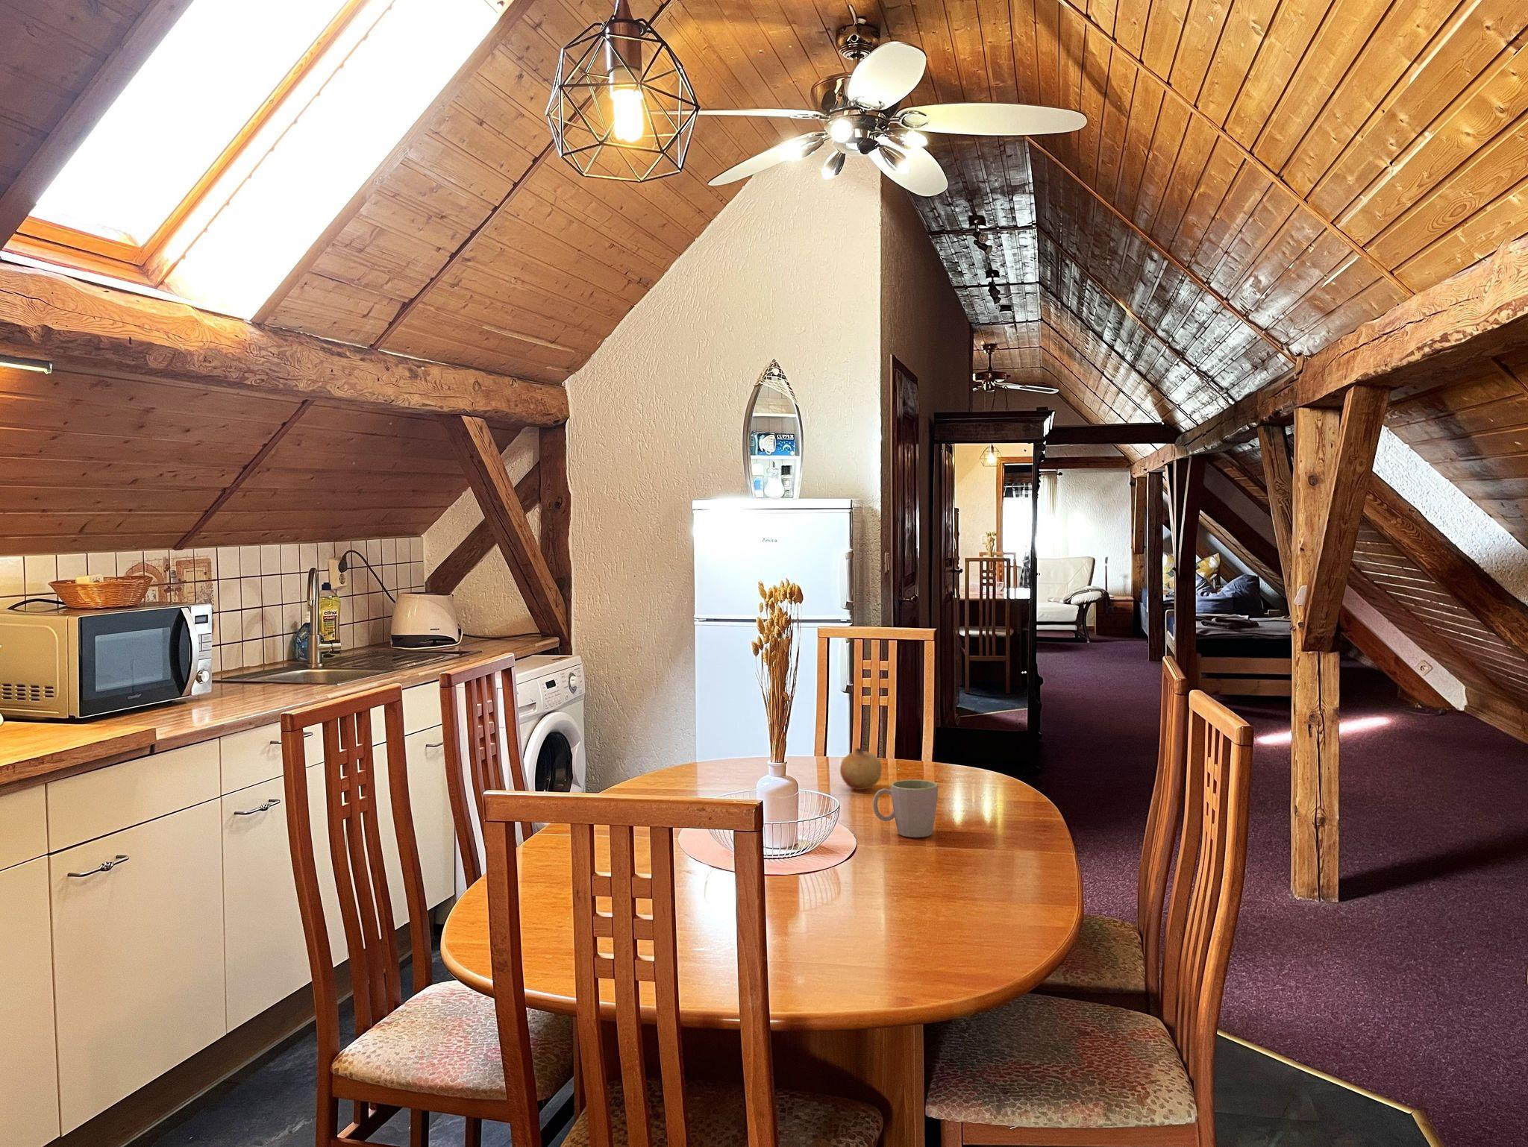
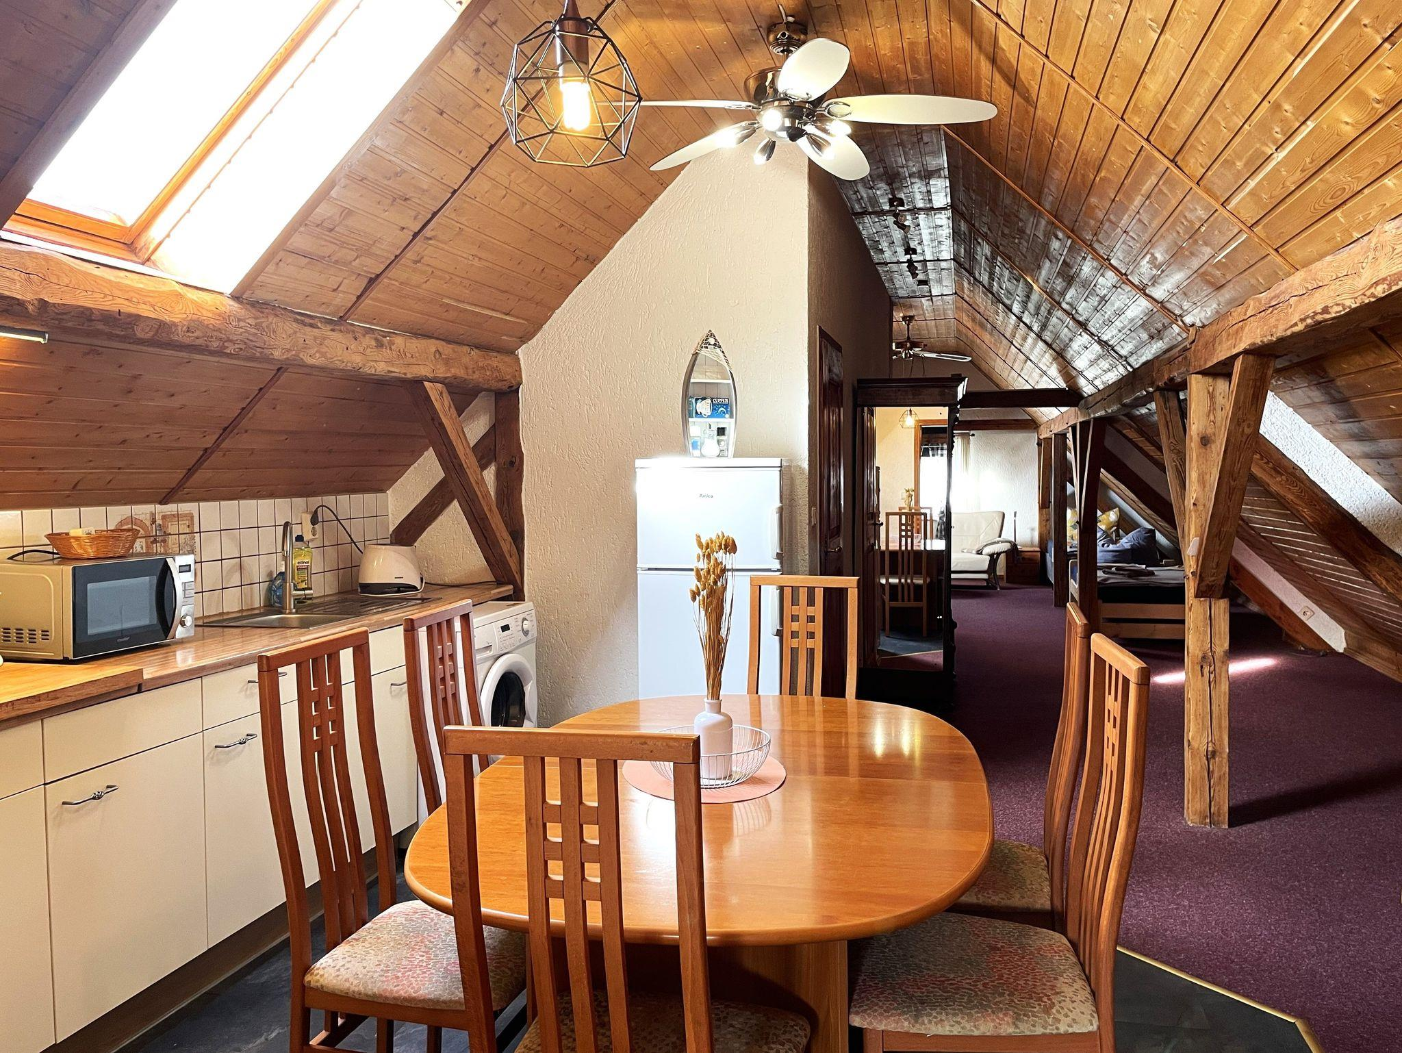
- fruit [840,747,882,790]
- mug [872,780,939,839]
